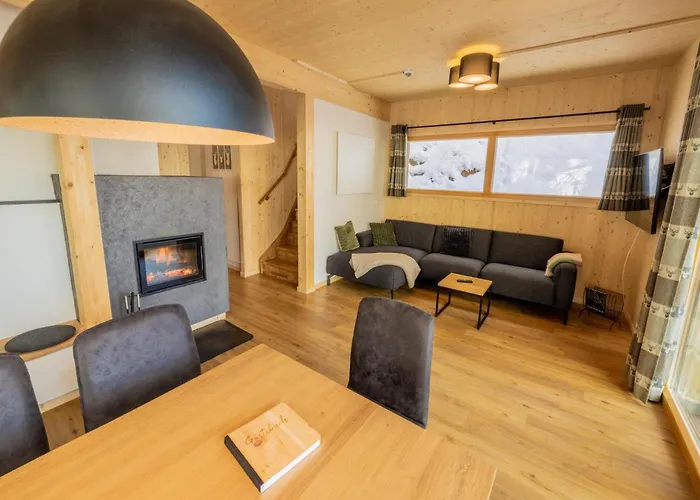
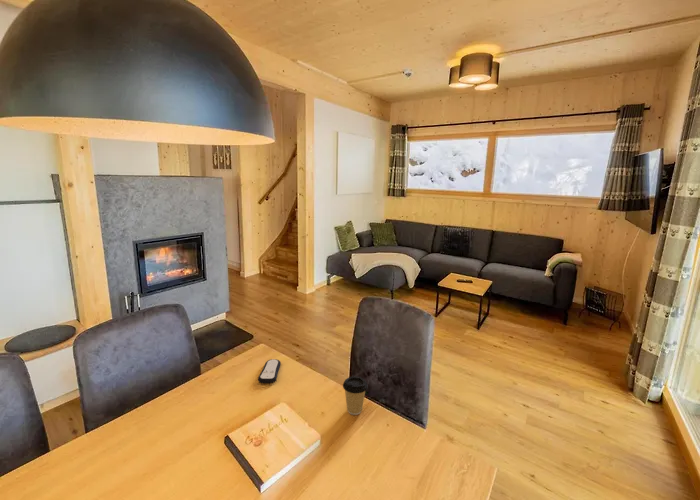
+ coffee cup [342,375,369,416]
+ remote control [257,358,282,384]
